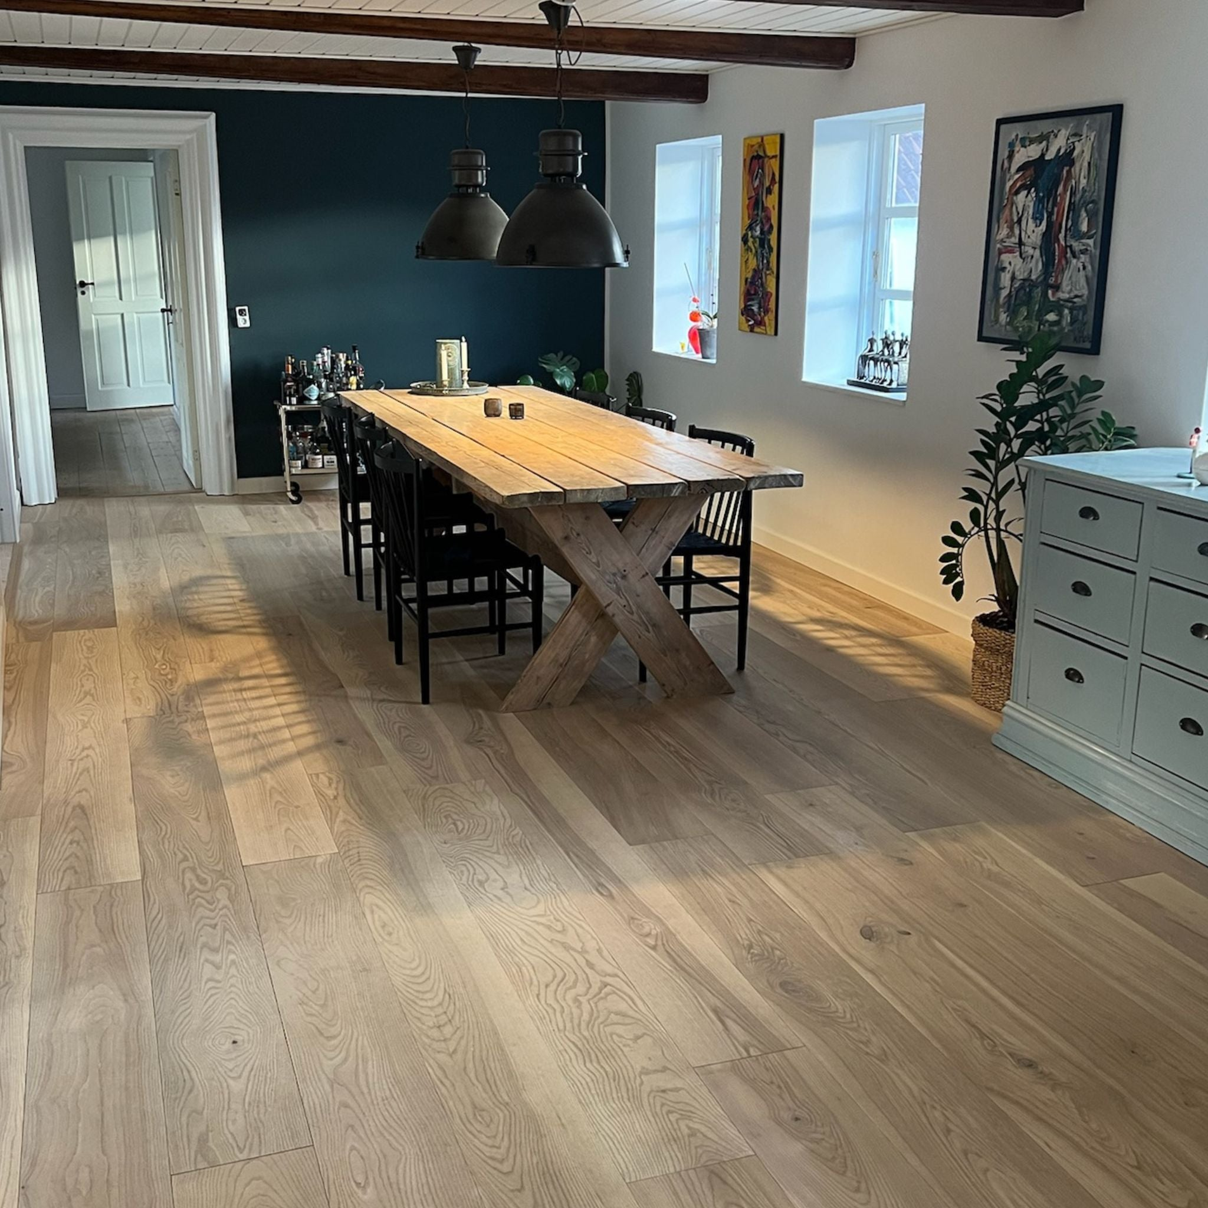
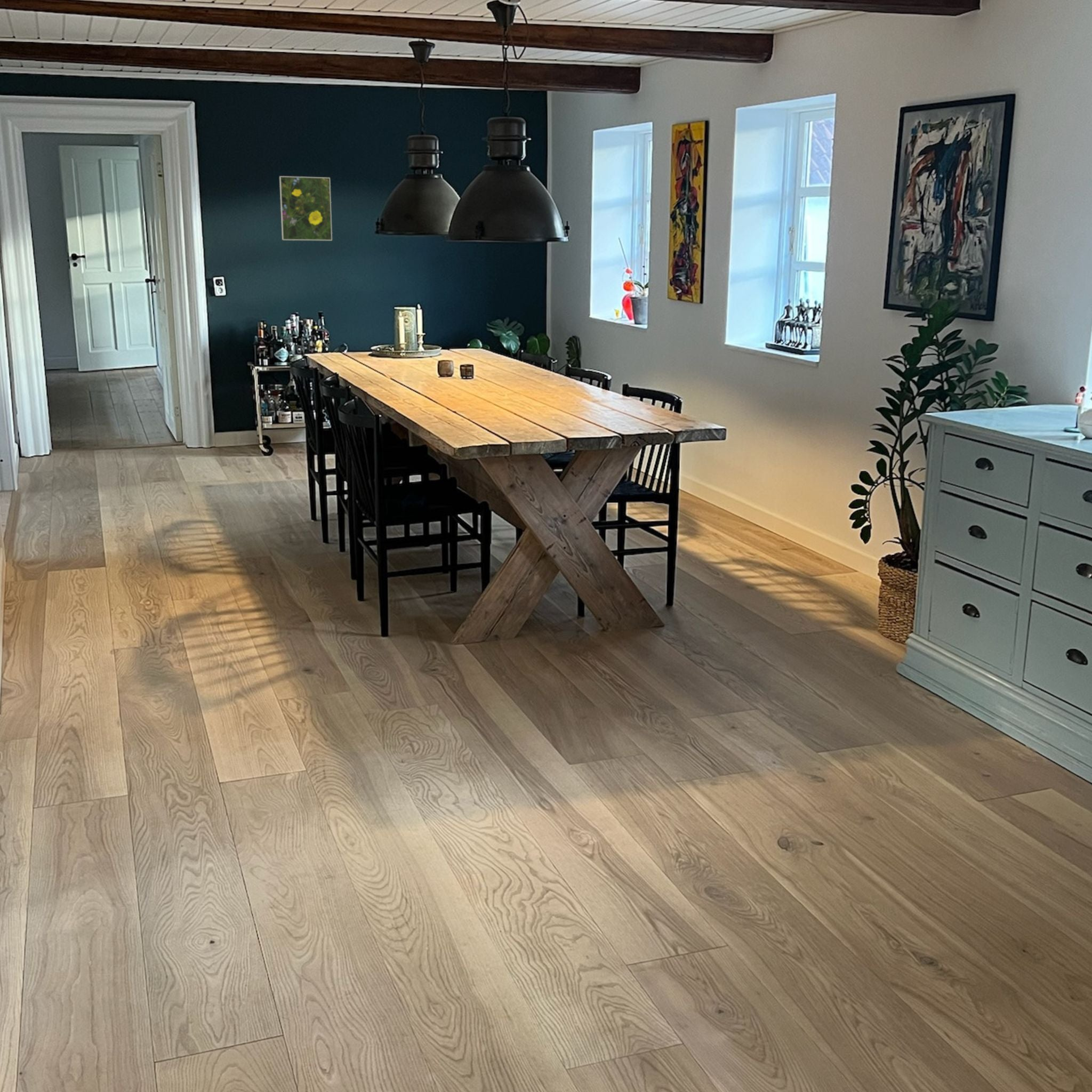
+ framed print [279,175,333,241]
